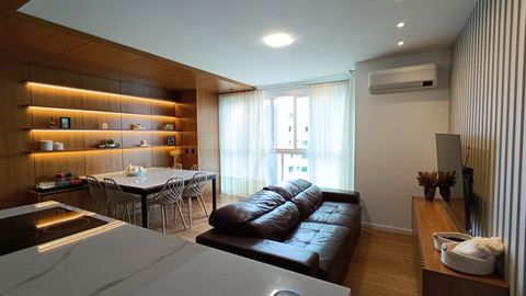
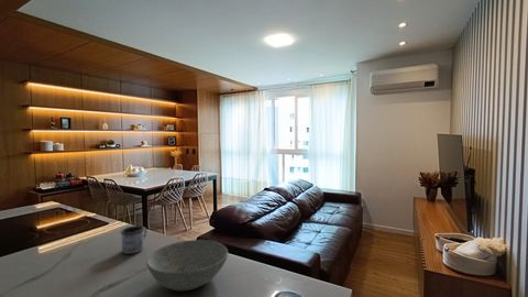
+ bowl [145,239,229,292]
+ mug [120,224,148,255]
